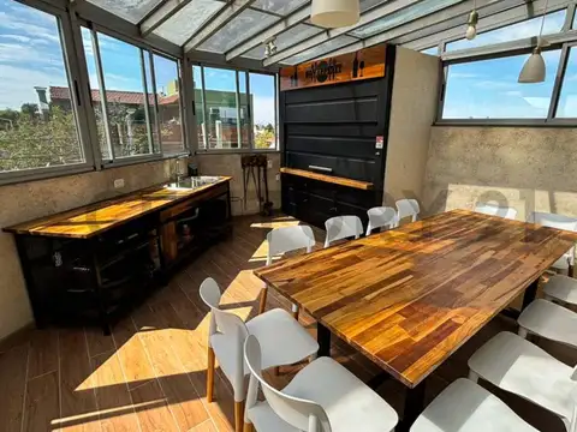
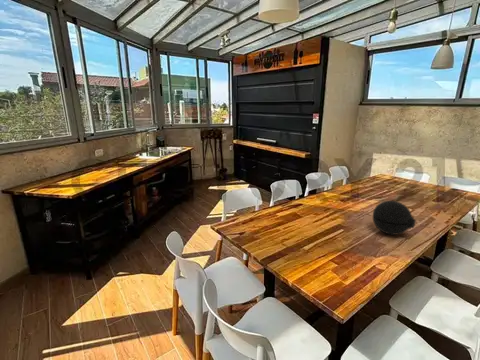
+ decorative orb [372,200,417,236]
